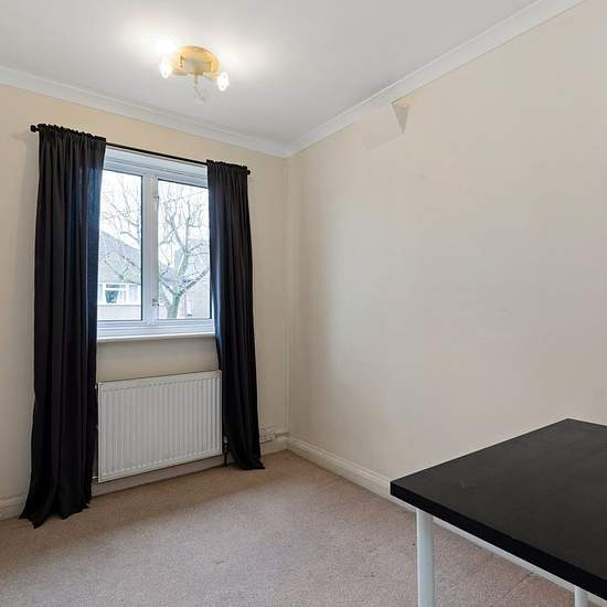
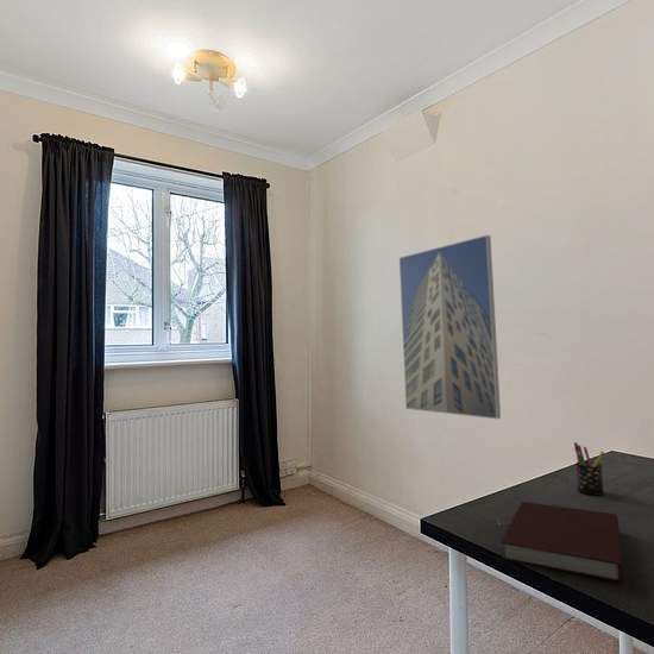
+ notebook [501,501,624,584]
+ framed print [398,234,502,420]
+ pen holder [573,441,605,496]
